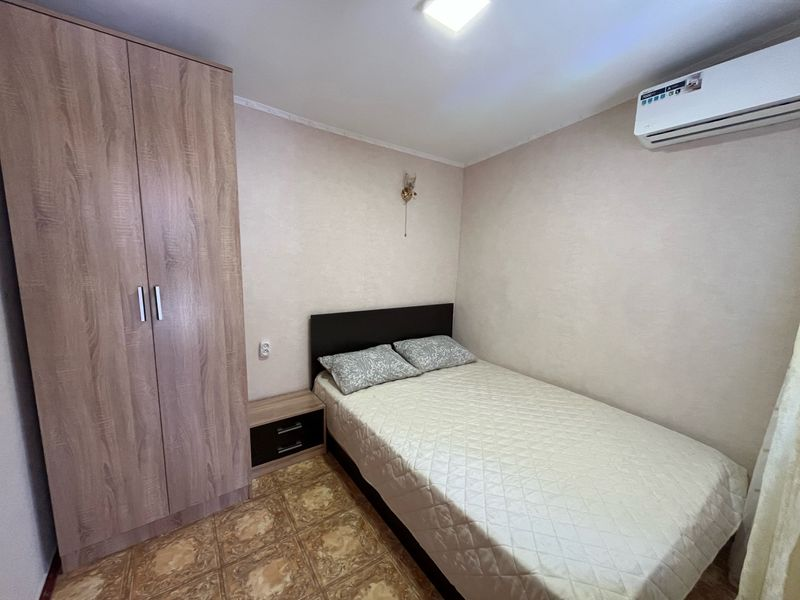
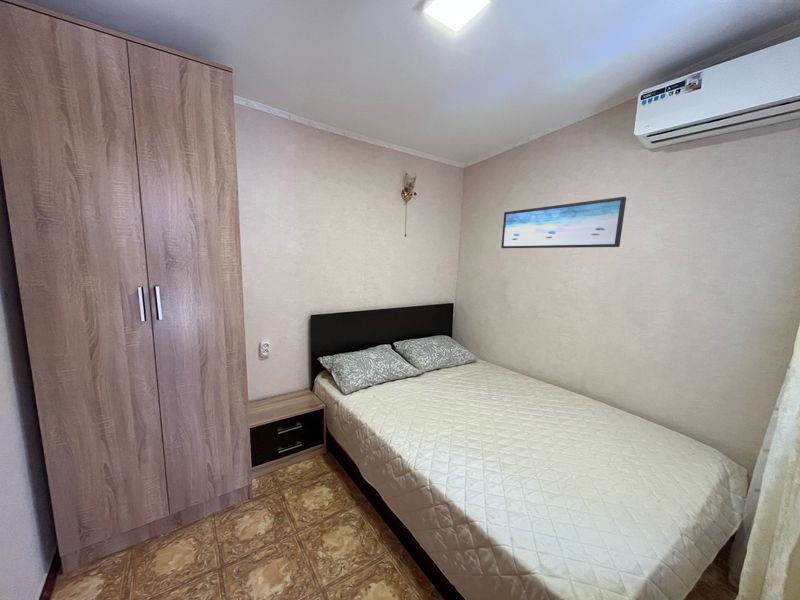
+ wall art [500,196,627,249]
